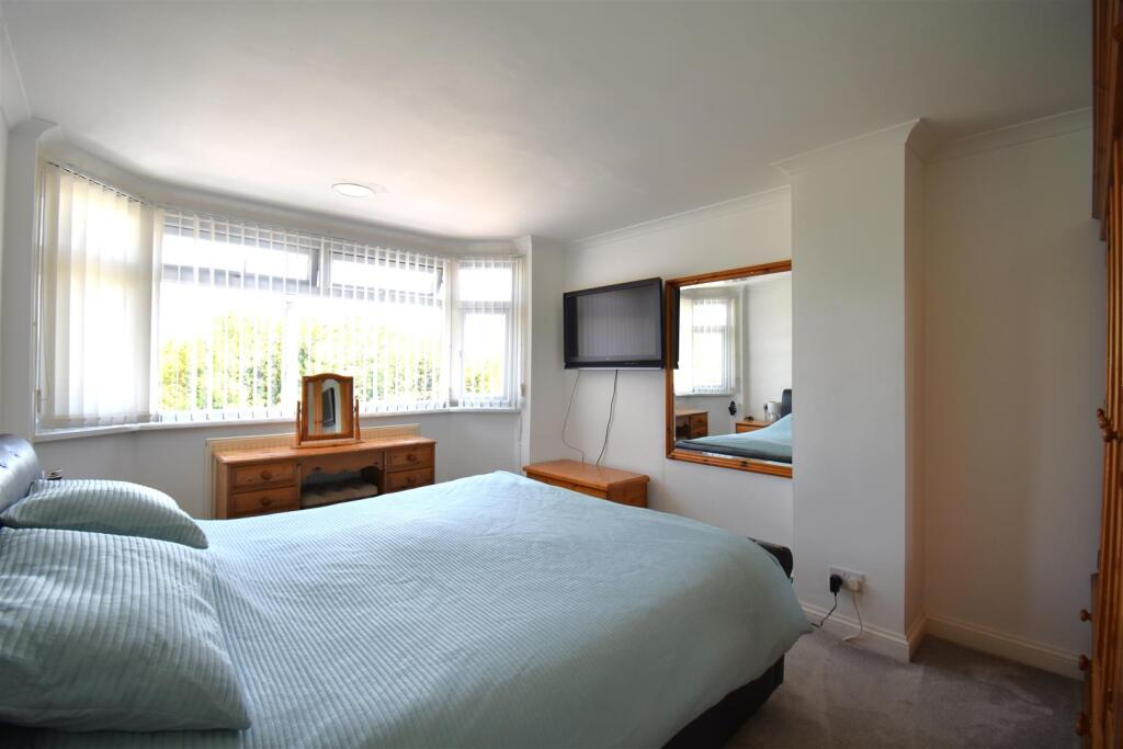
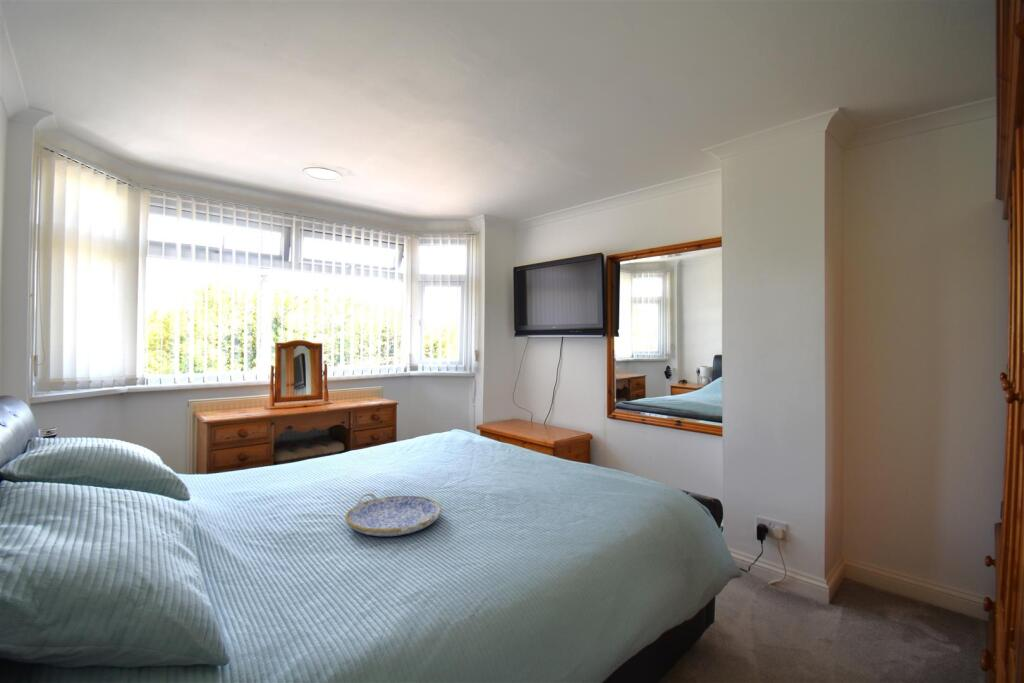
+ serving tray [344,492,443,537]
